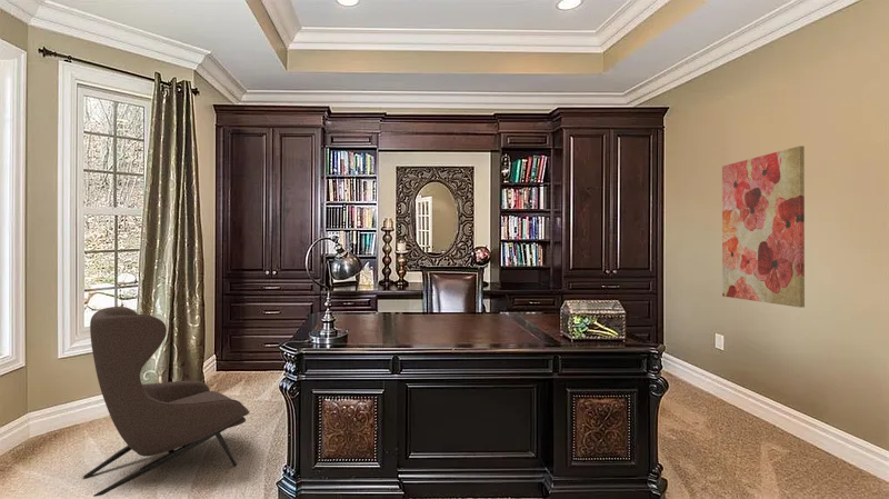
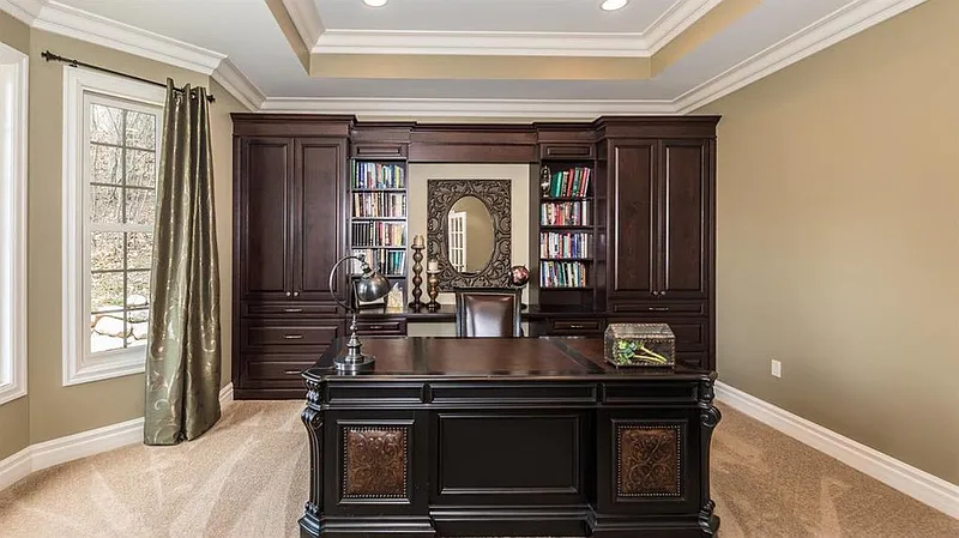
- armchair [82,306,250,498]
- wall art [721,144,806,309]
